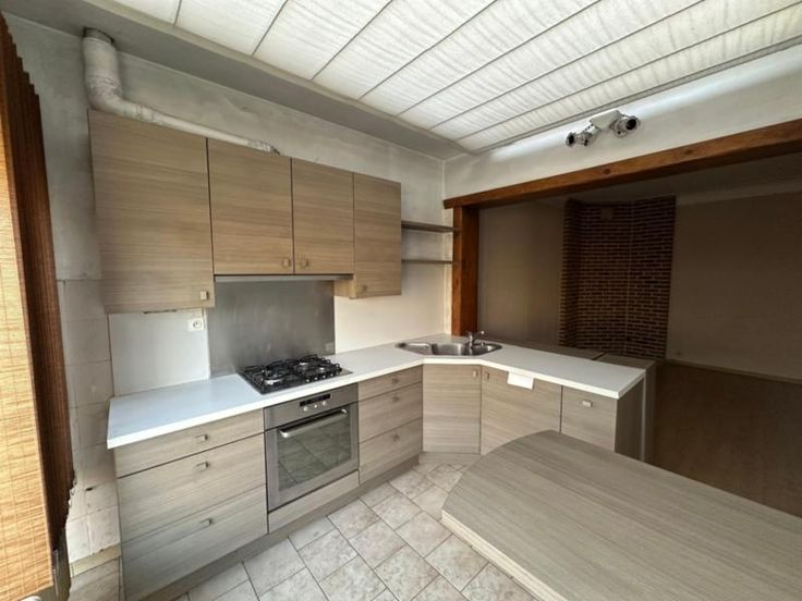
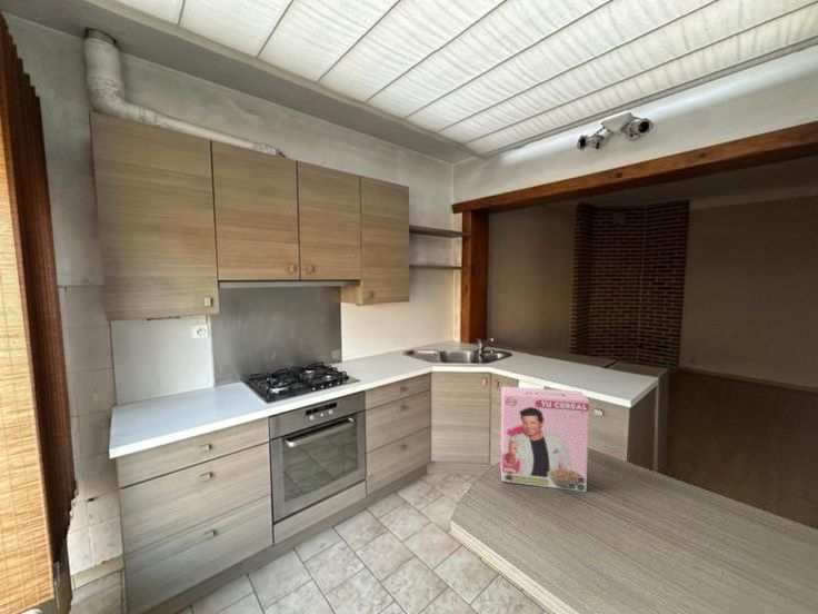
+ cereal box [499,385,590,493]
